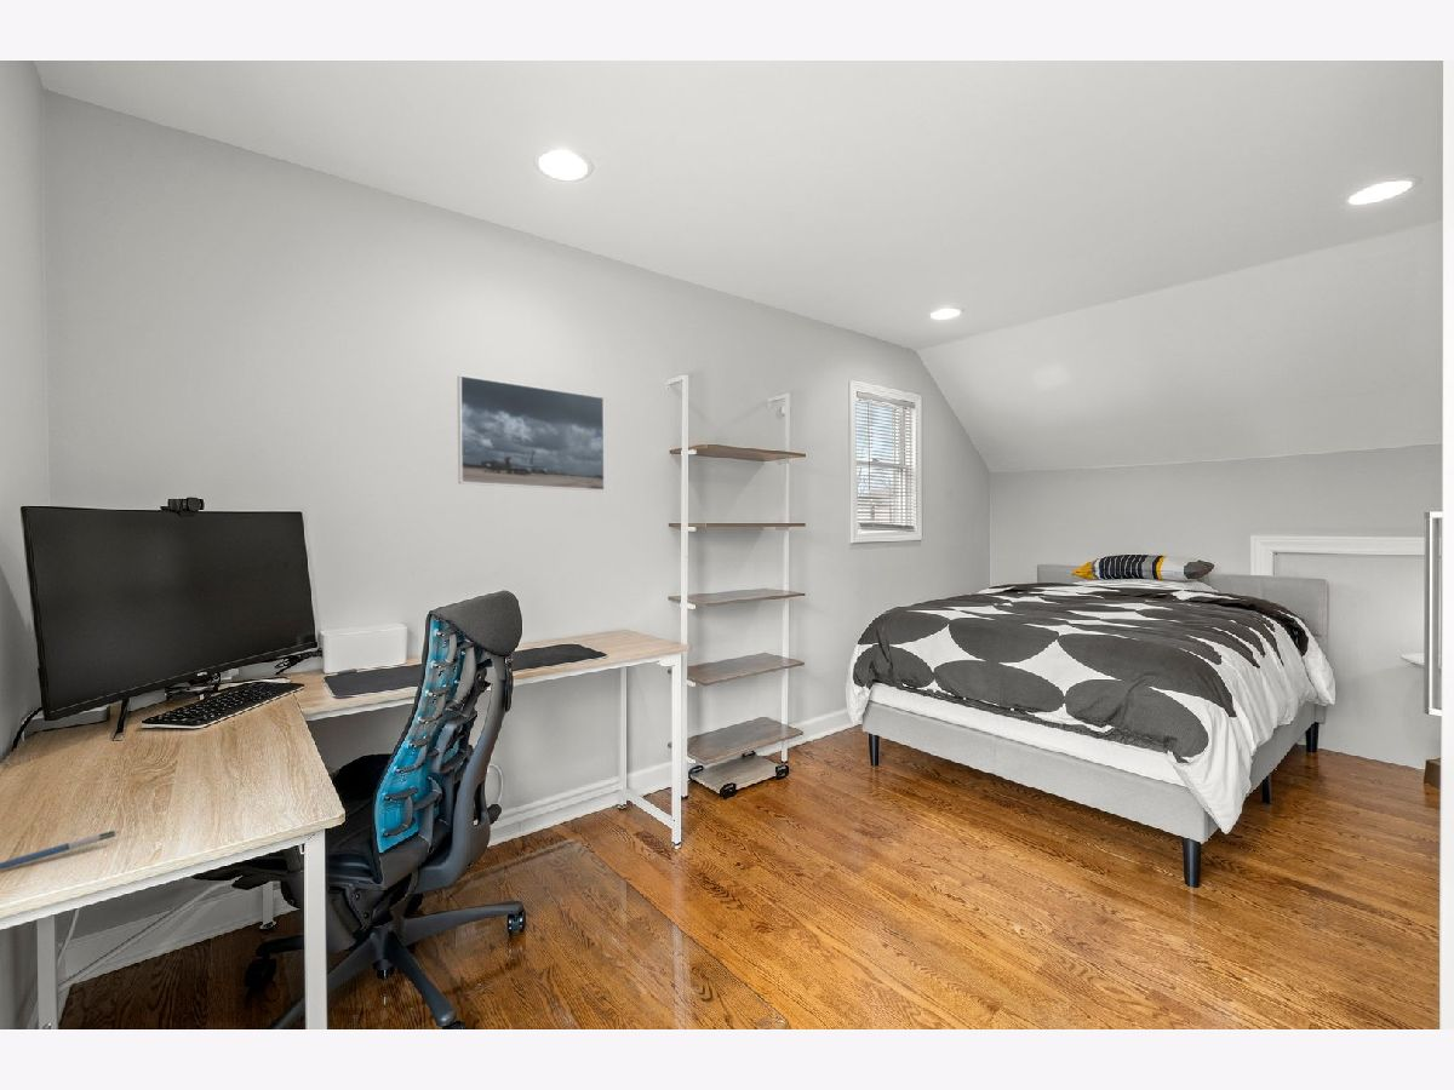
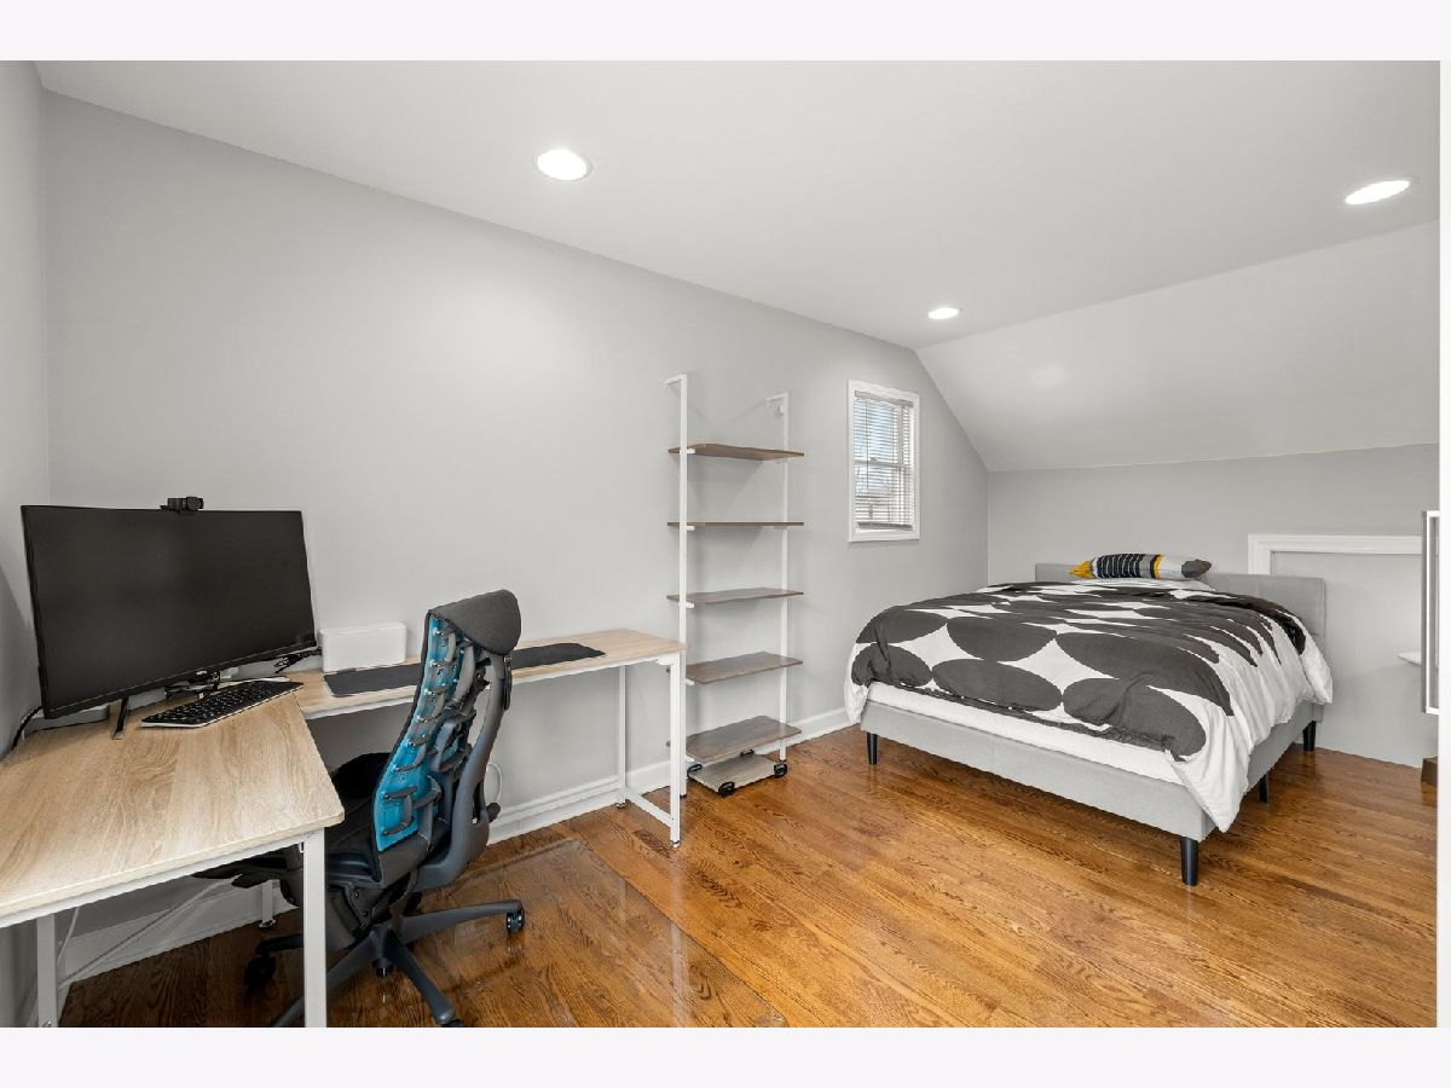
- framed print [457,374,606,492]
- pen [0,828,122,871]
